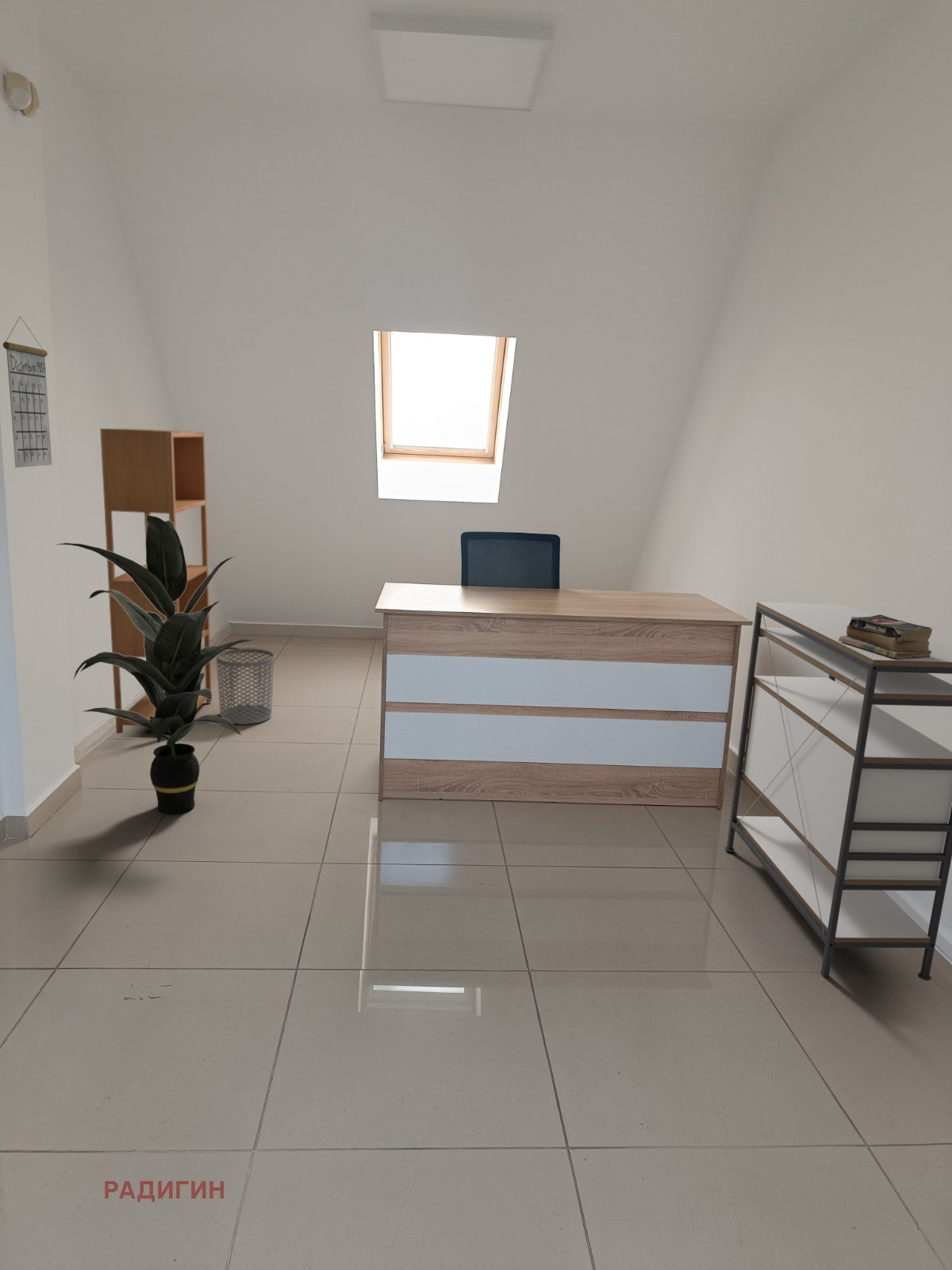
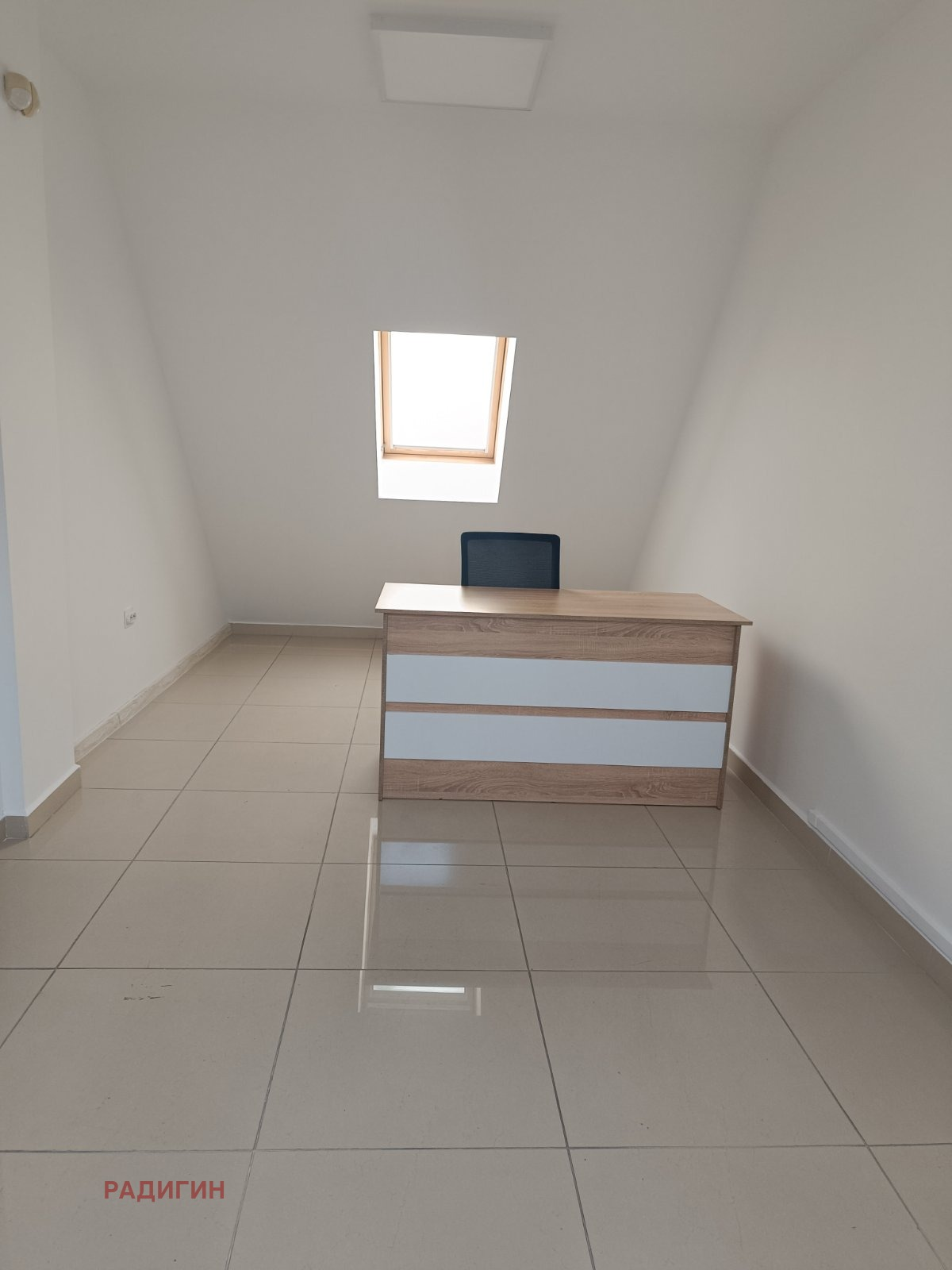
- calendar [2,316,52,468]
- indoor plant [55,515,255,814]
- waste bin [216,648,274,725]
- bookcase [99,428,213,734]
- books [839,614,933,659]
- shelving unit [724,601,952,981]
